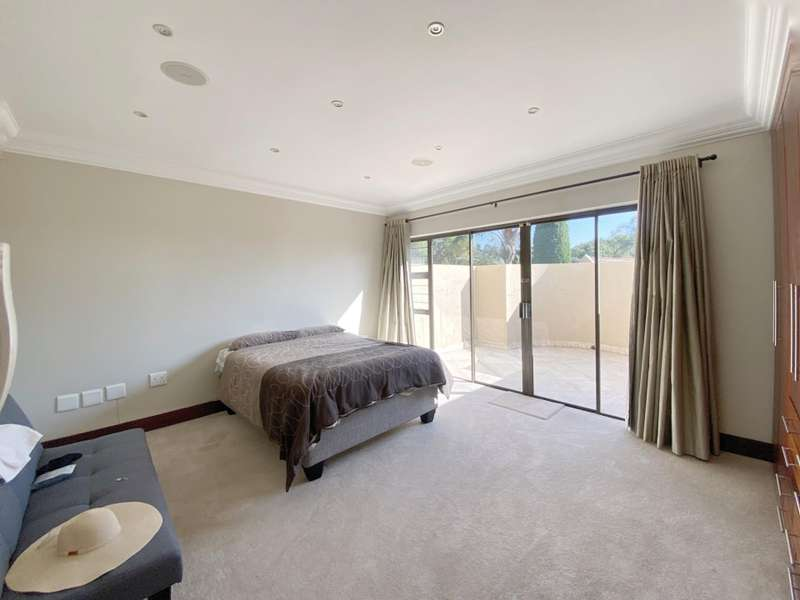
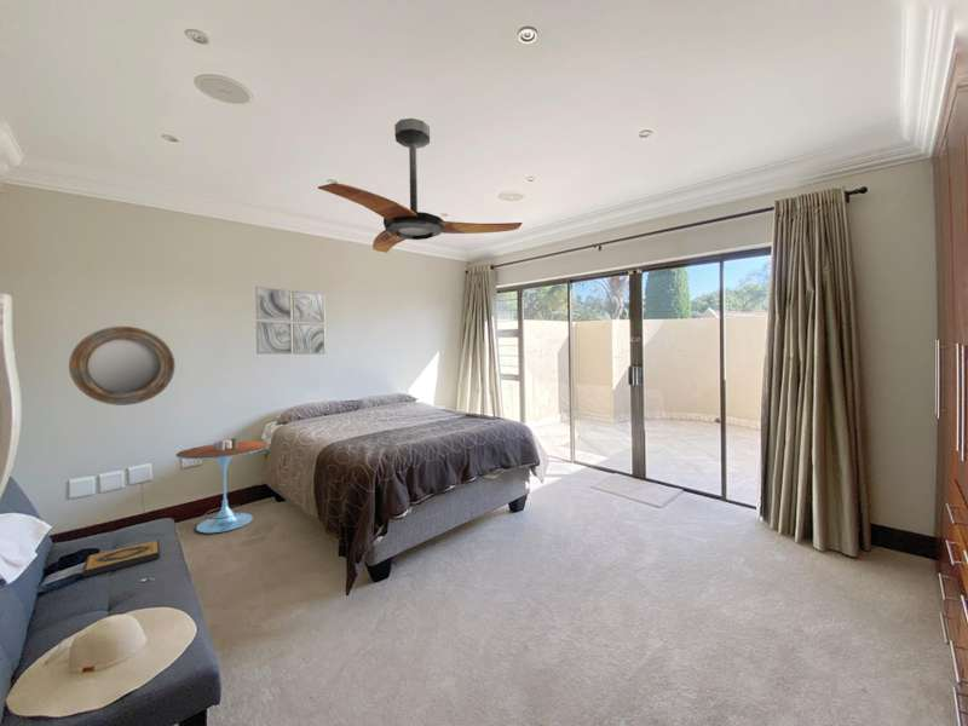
+ wall art [254,284,327,356]
+ home mirror [68,325,177,407]
+ hardback book [82,538,161,578]
+ side table [174,434,269,534]
+ ceiling fan [317,117,523,254]
